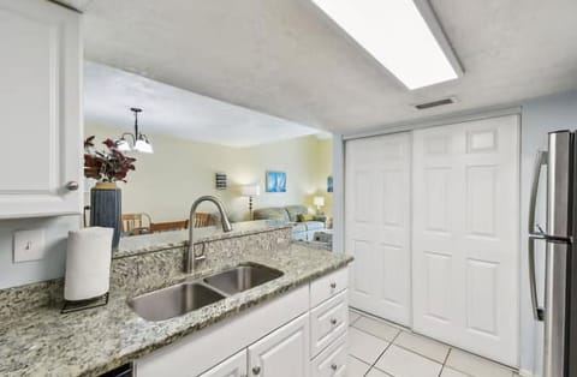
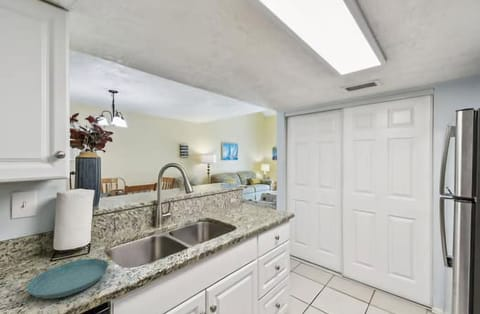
+ saucer [26,258,110,300]
